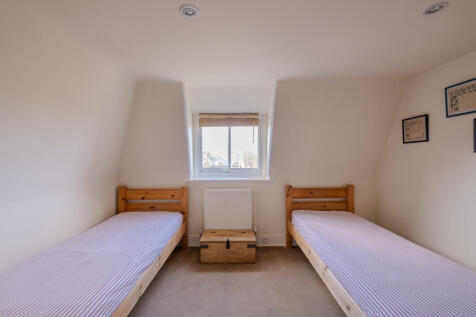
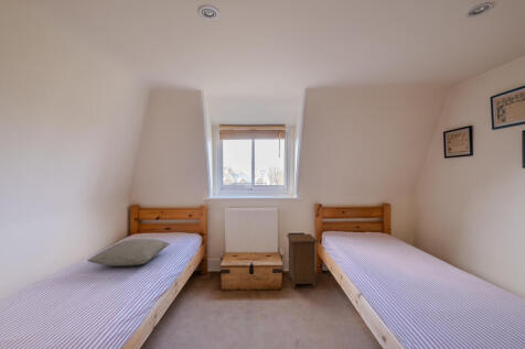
+ pillow [86,238,171,266]
+ nightstand [286,231,319,290]
